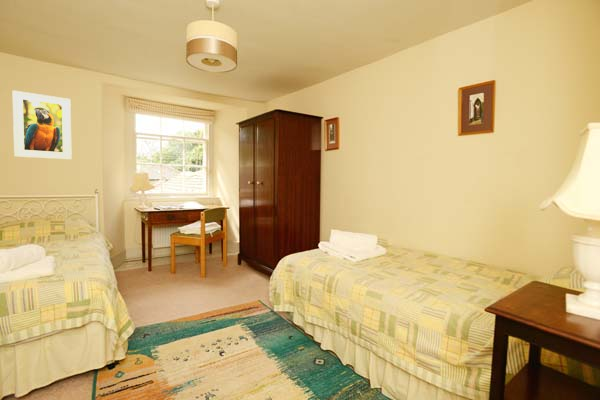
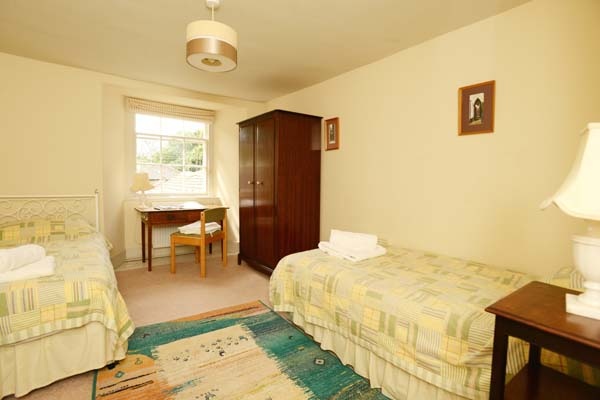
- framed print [11,90,73,161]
